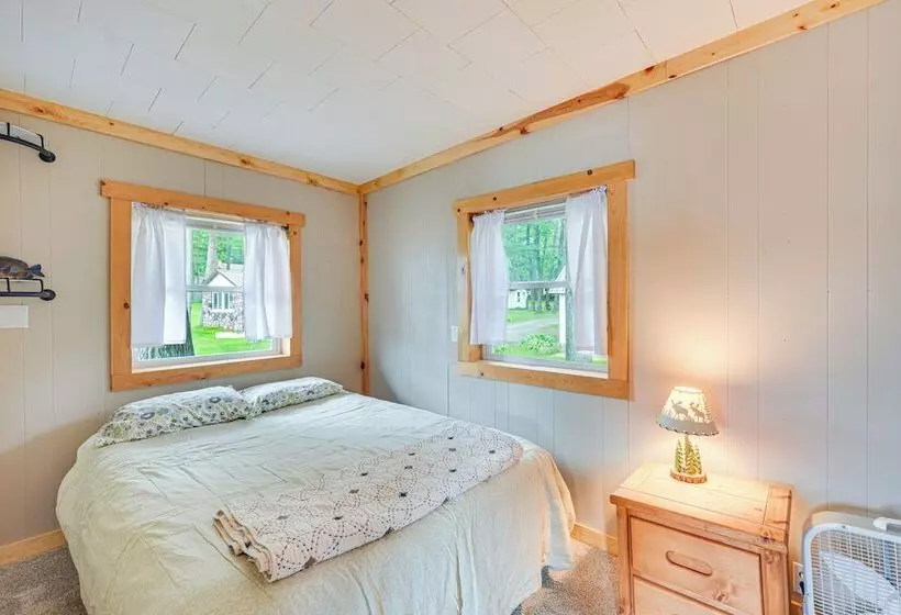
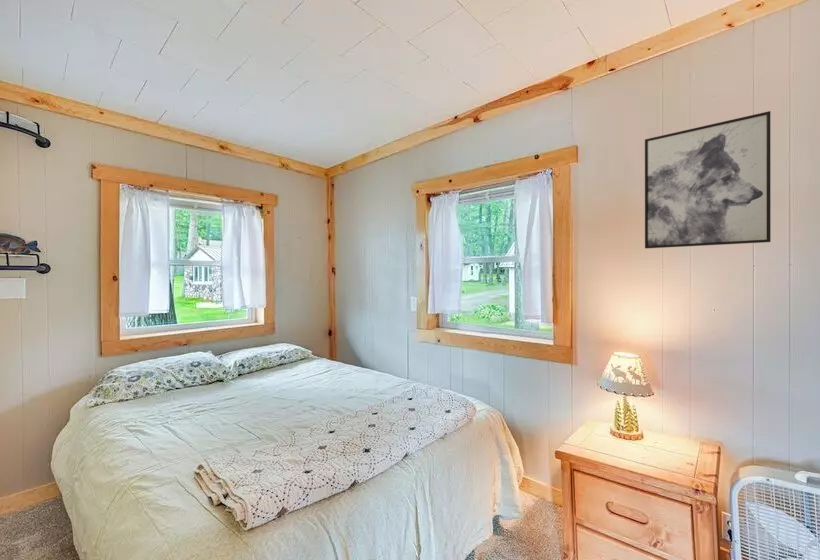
+ wall art [644,110,772,249]
